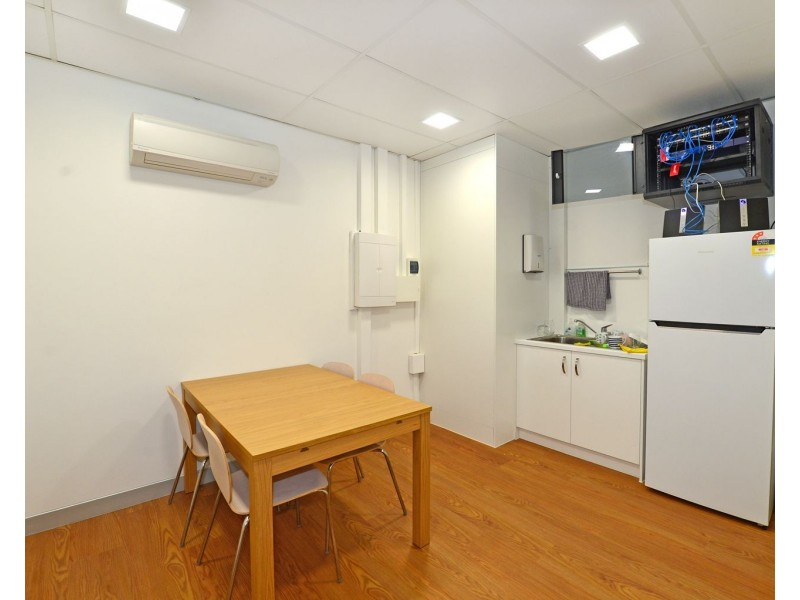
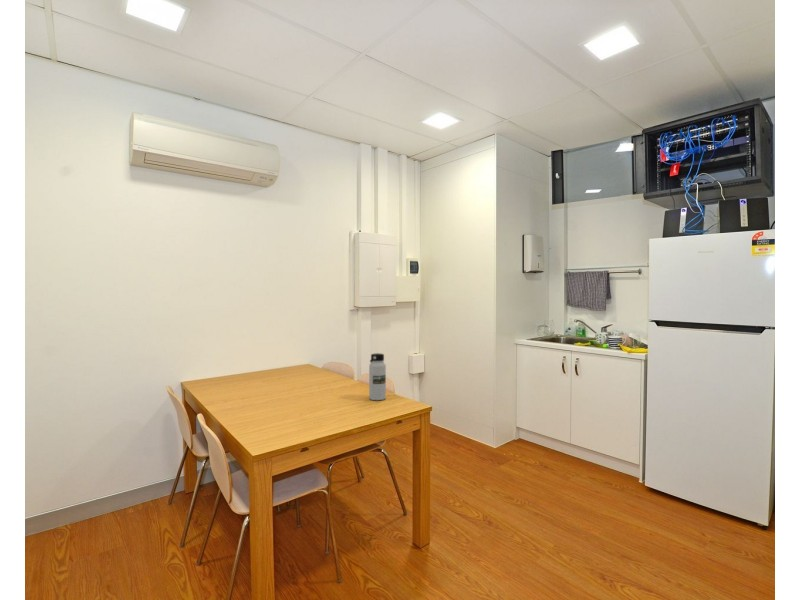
+ water bottle [368,352,387,401]
